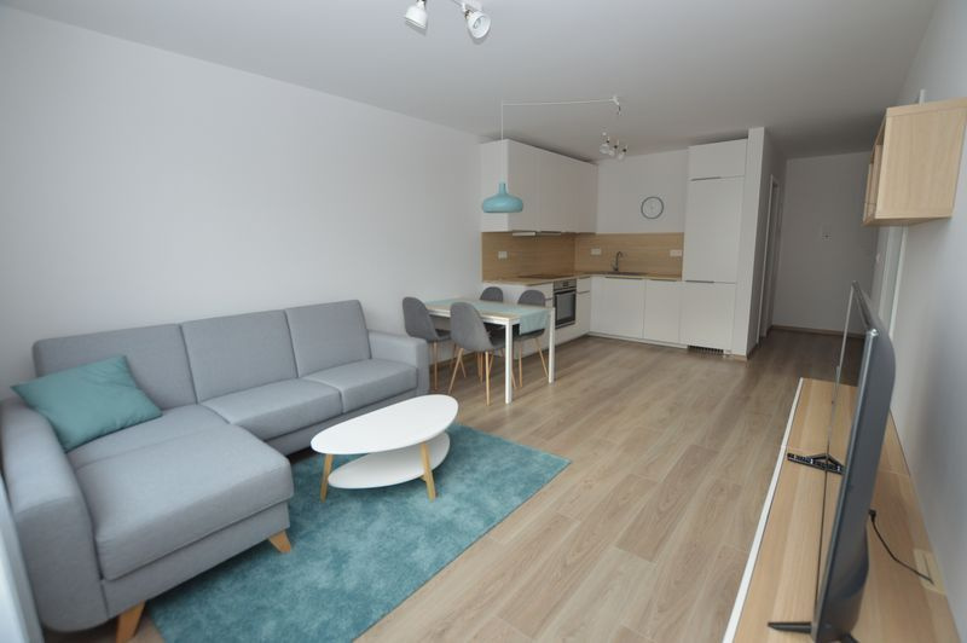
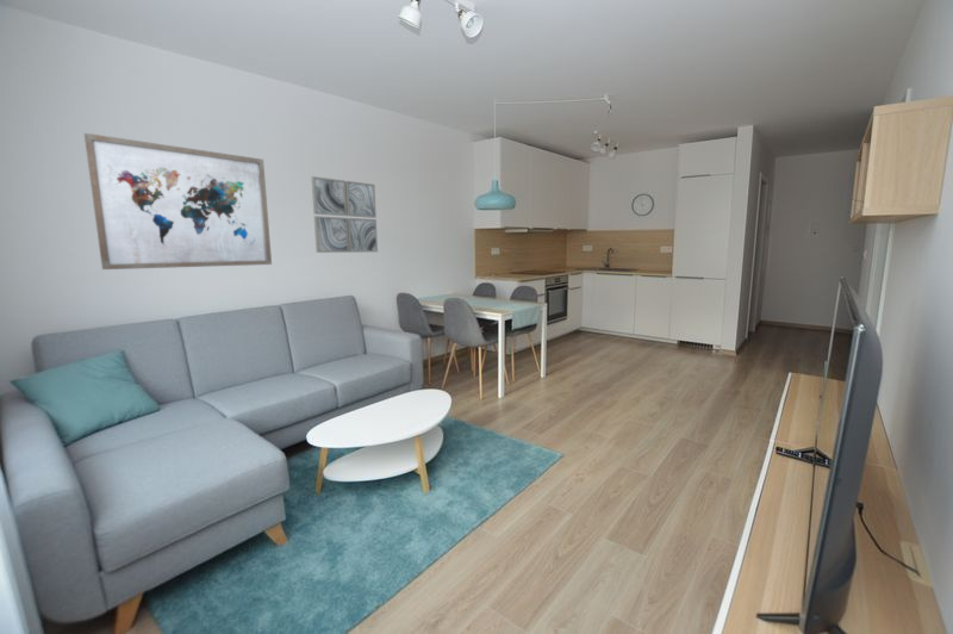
+ wall art [82,132,273,271]
+ wall art [310,175,379,254]
